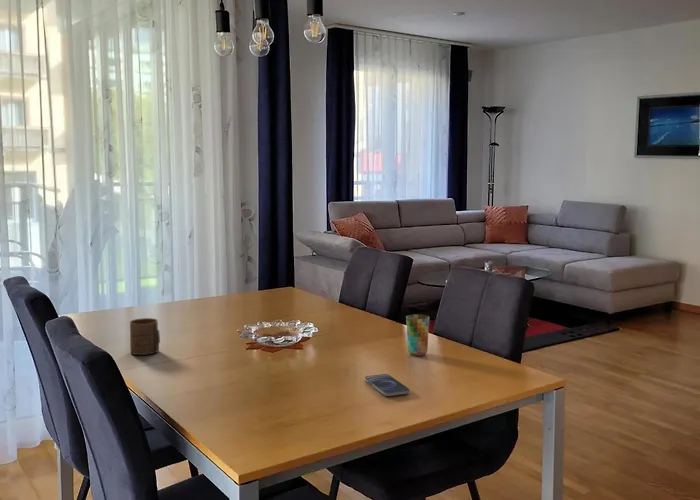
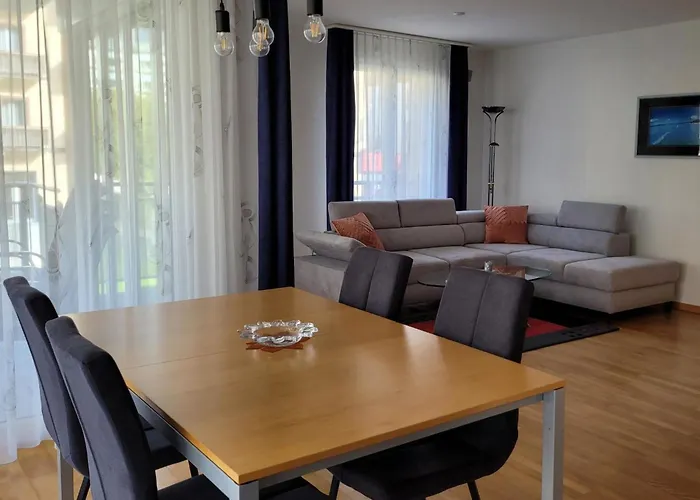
- smartphone [364,373,410,397]
- cup [129,317,161,356]
- cup [405,313,430,357]
